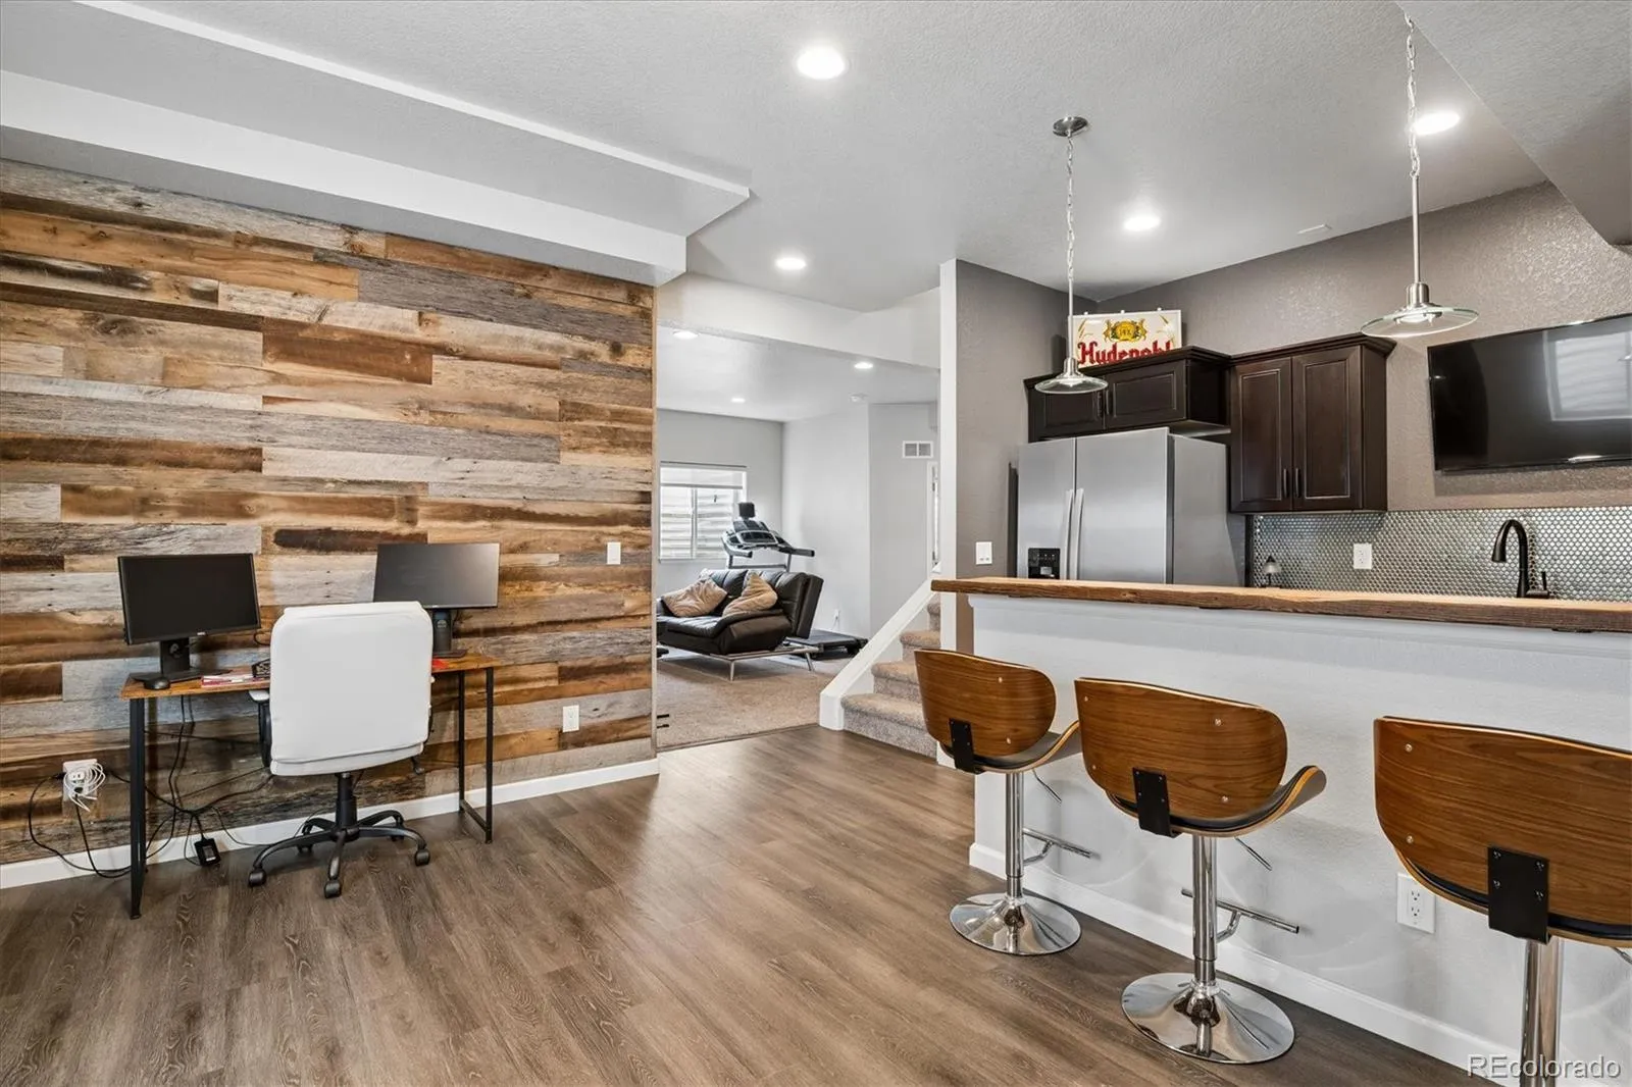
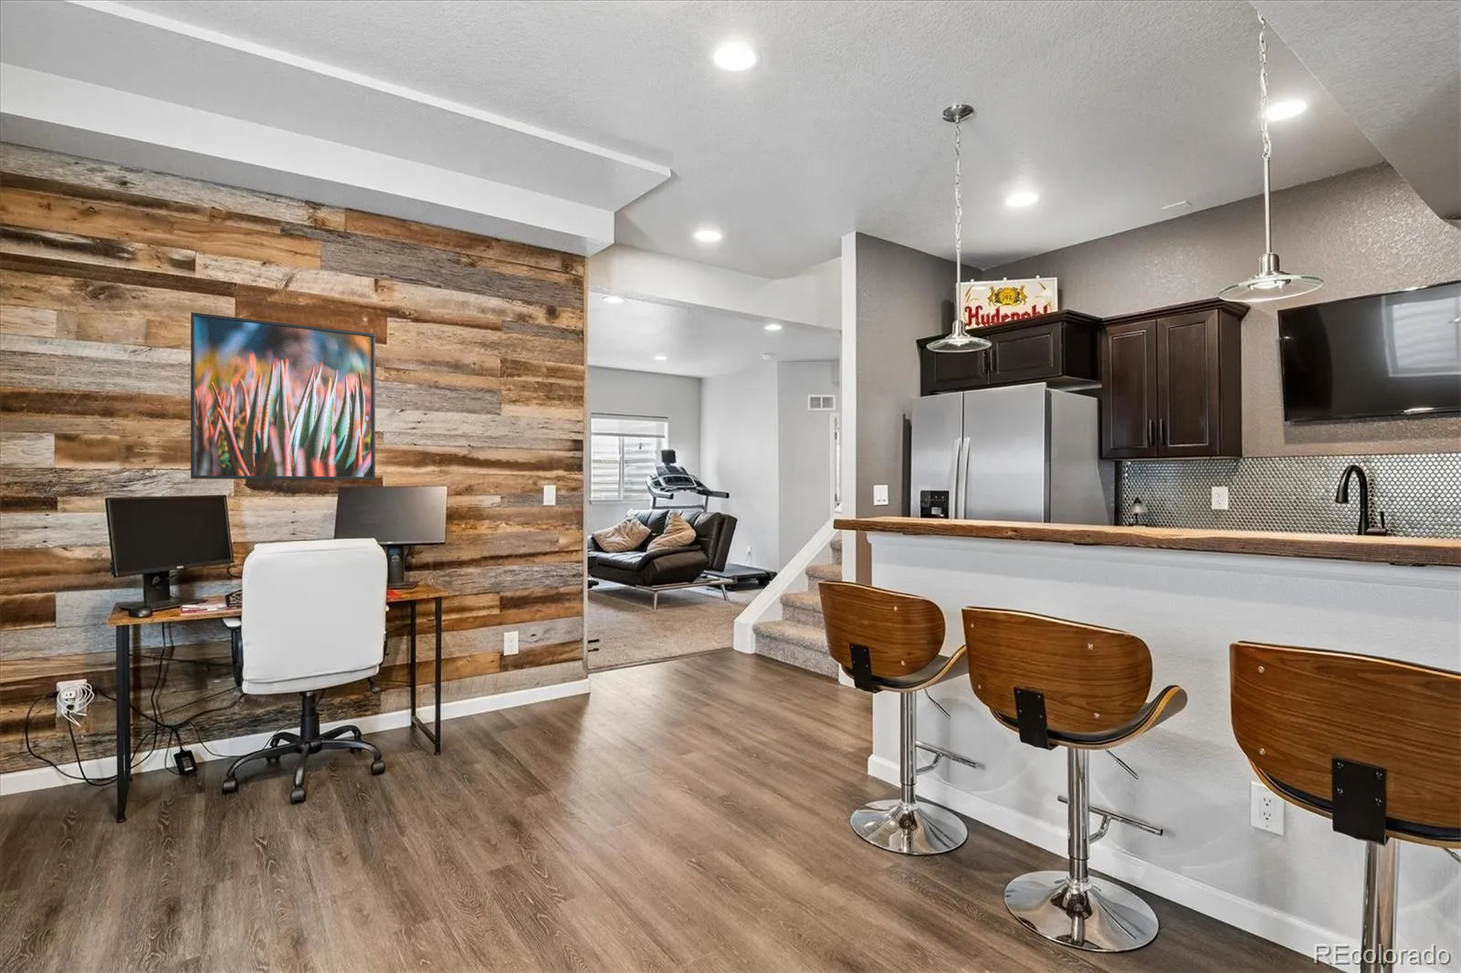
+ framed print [190,312,376,481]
